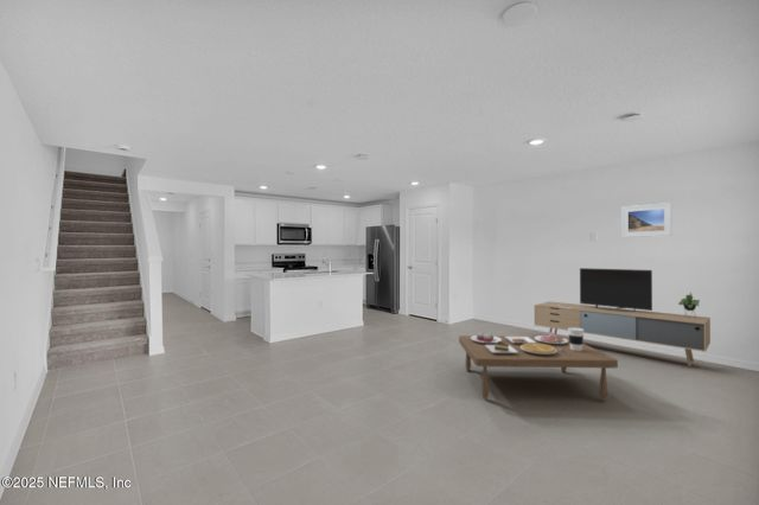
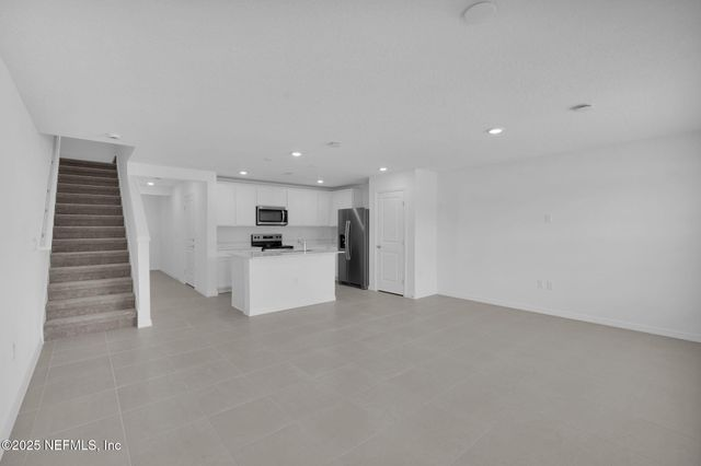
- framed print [620,202,672,238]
- media console [534,267,712,367]
- coffee table [458,327,619,402]
